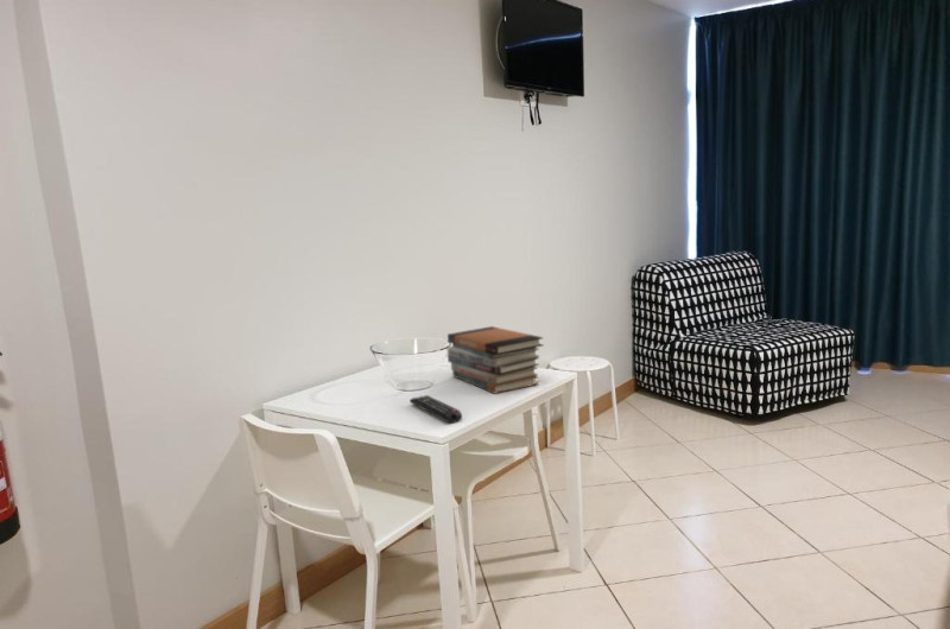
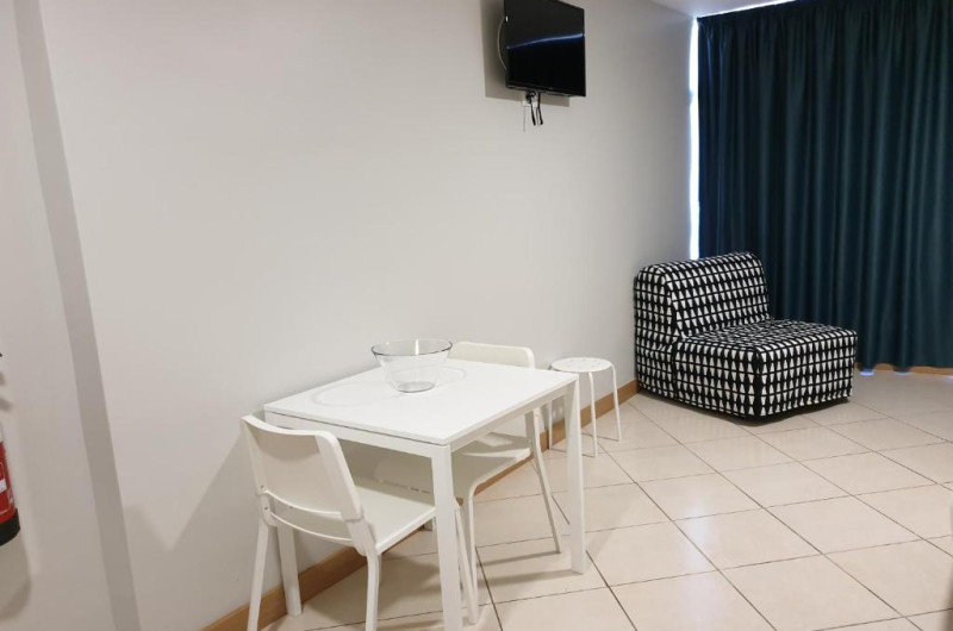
- remote control [408,394,463,424]
- book stack [446,325,544,395]
